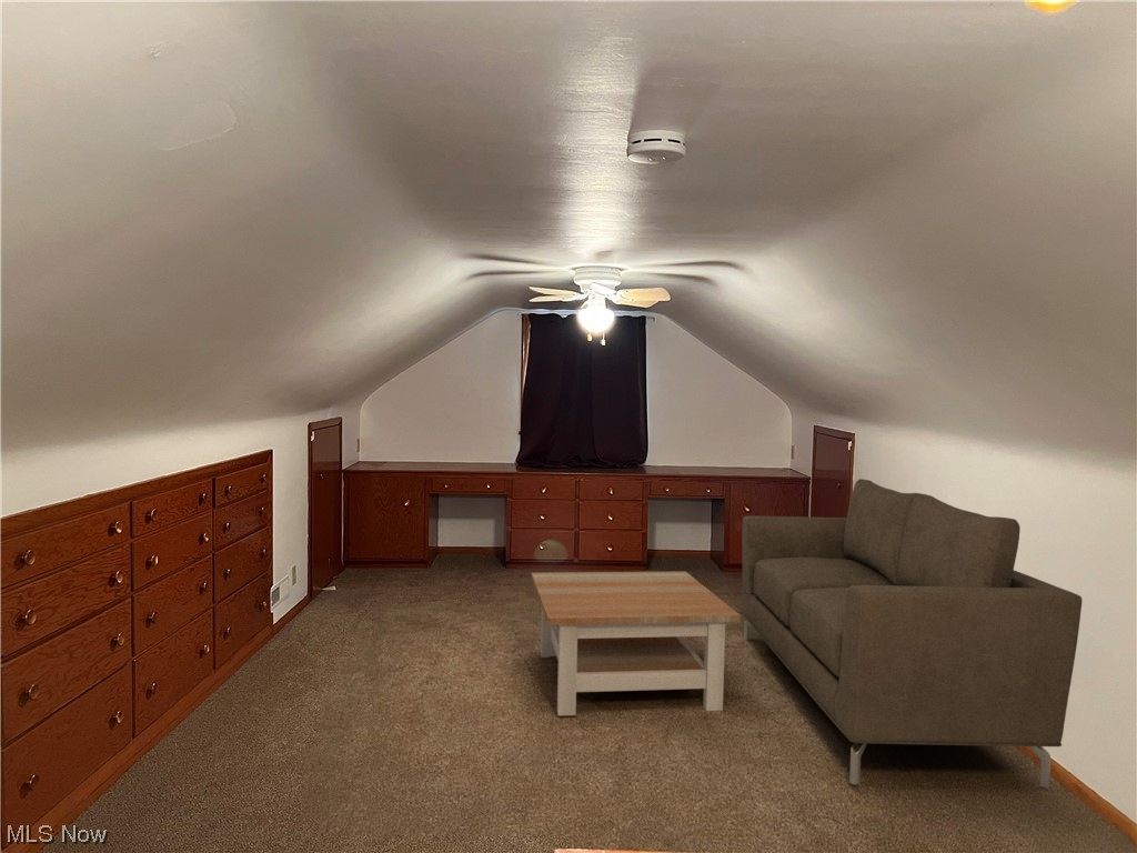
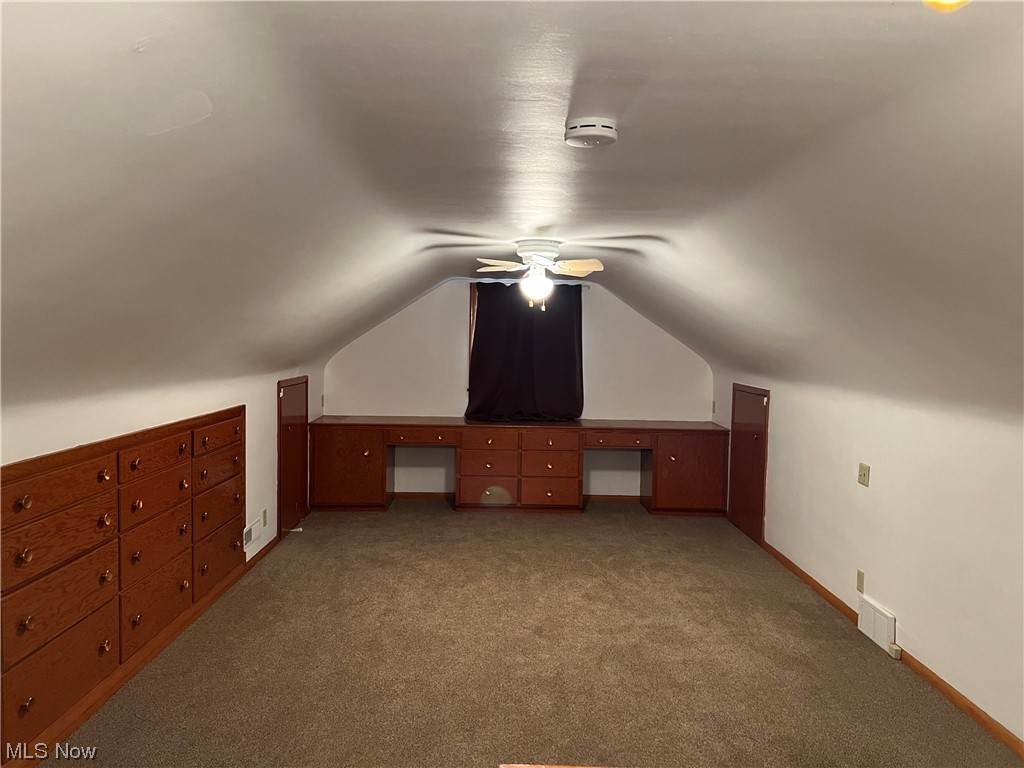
- coffee table [531,571,742,716]
- sofa [741,478,1084,789]
